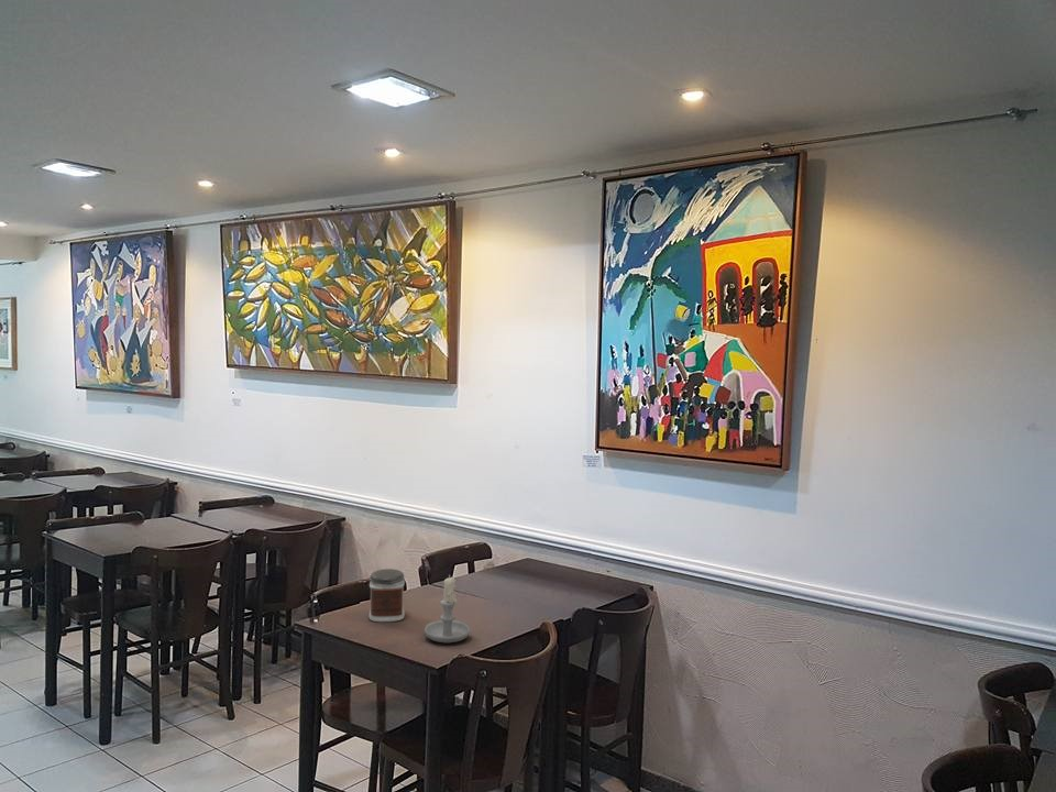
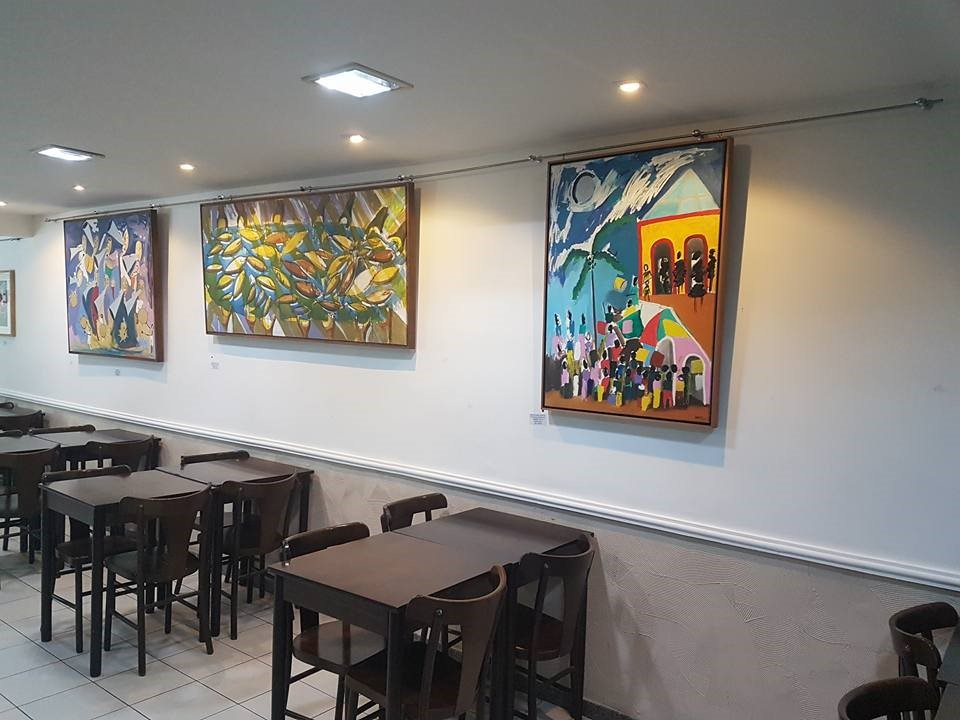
- candle [424,574,471,644]
- jar [369,568,406,623]
